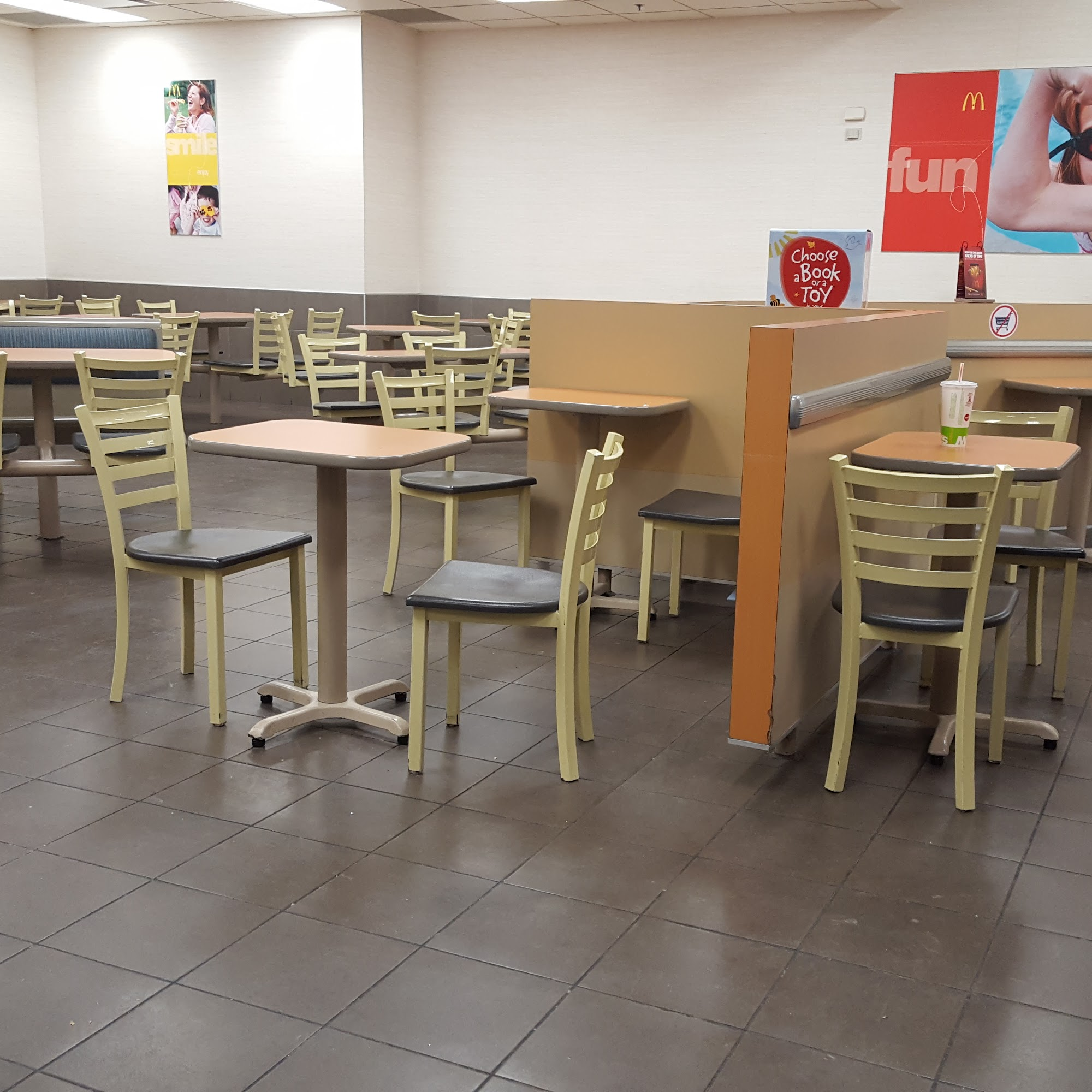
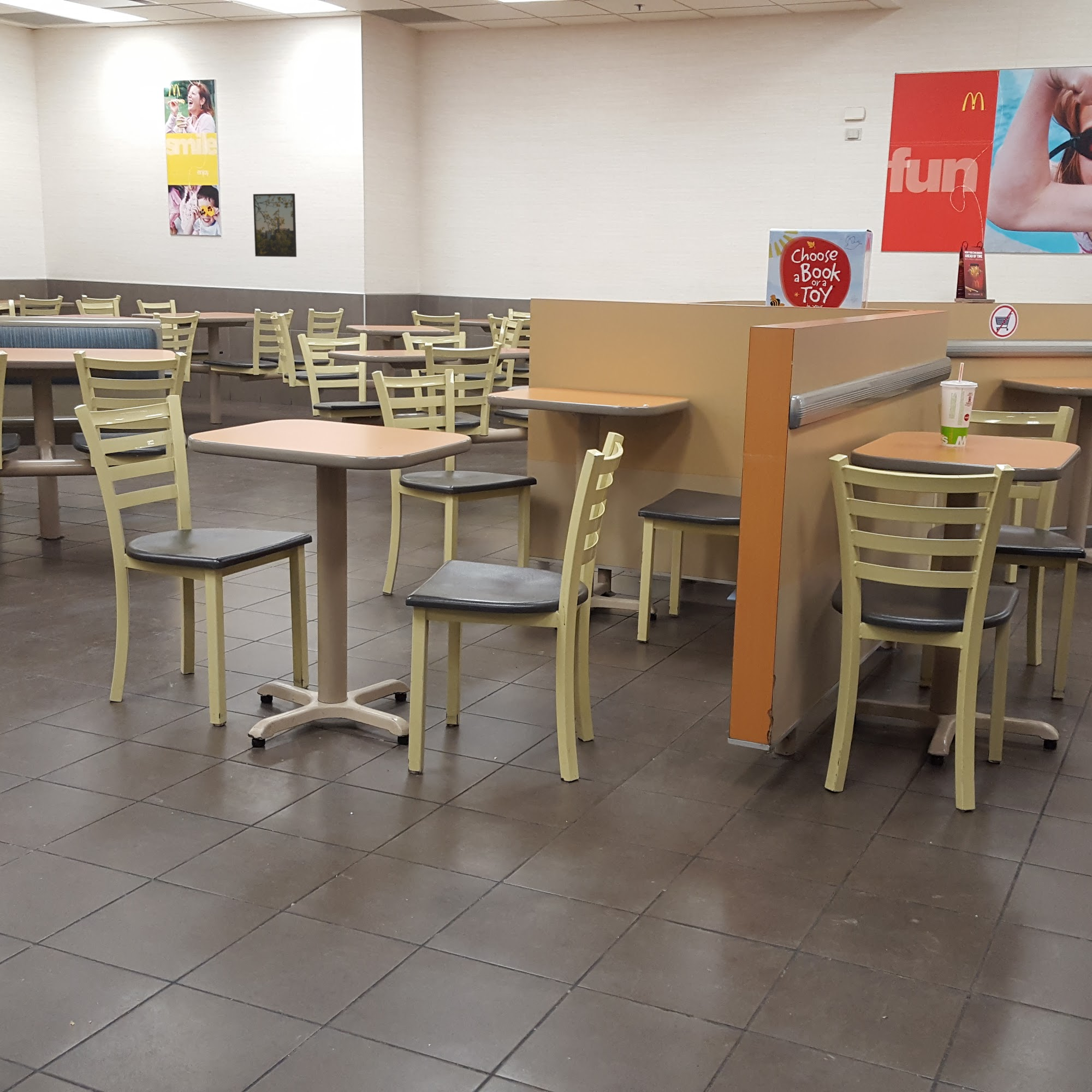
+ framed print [253,193,297,258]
